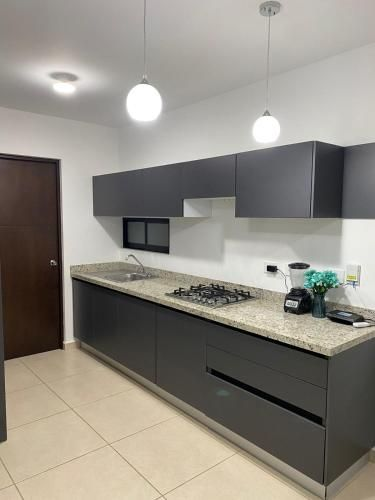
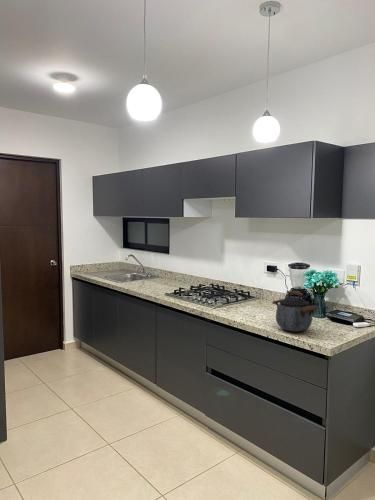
+ kettle [271,290,319,332]
